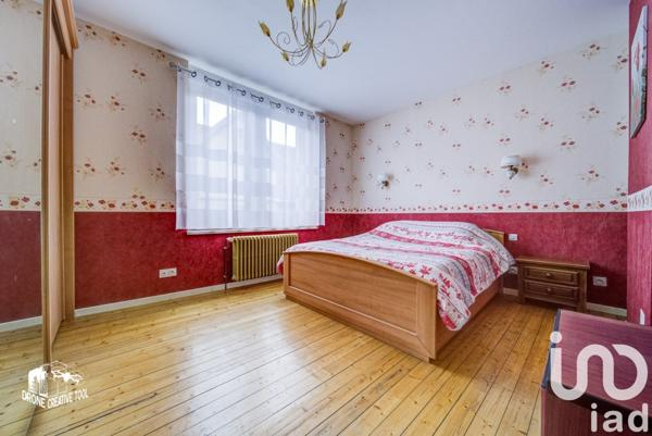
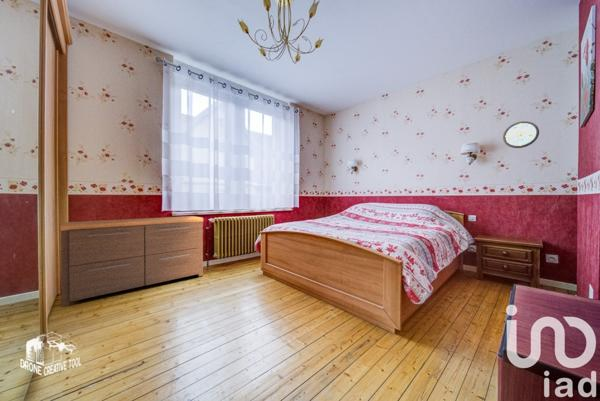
+ dresser [59,215,204,308]
+ wall clock [502,120,540,149]
